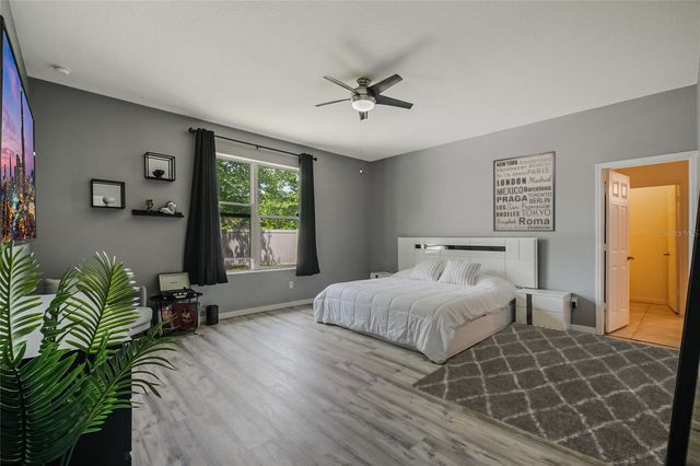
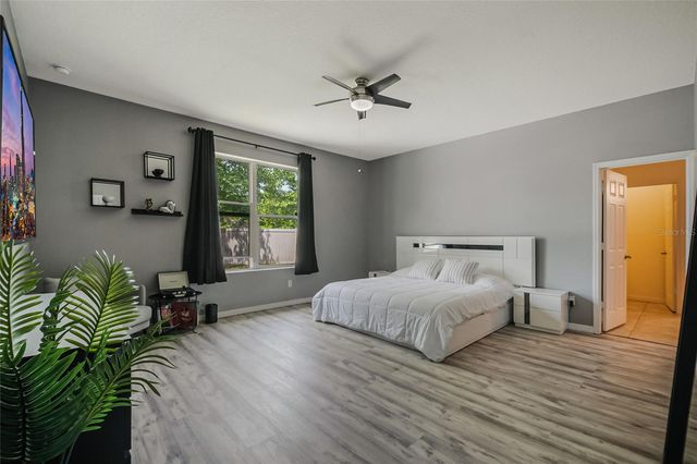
- wall art [492,150,557,233]
- rug [411,321,680,466]
